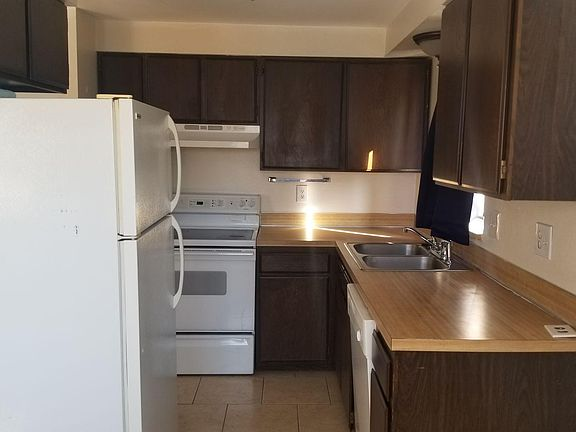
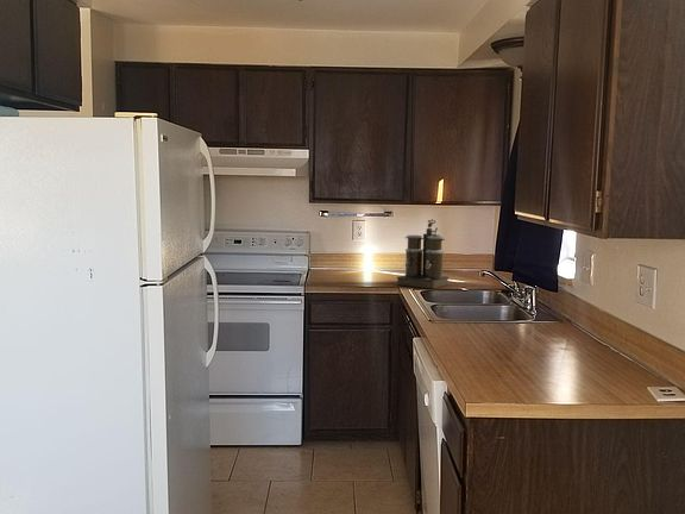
+ coffee maker [396,218,450,289]
